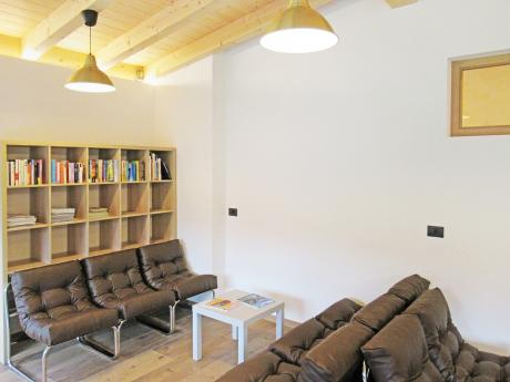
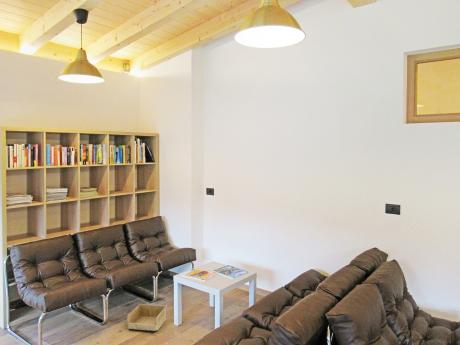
+ storage bin [126,303,168,332]
